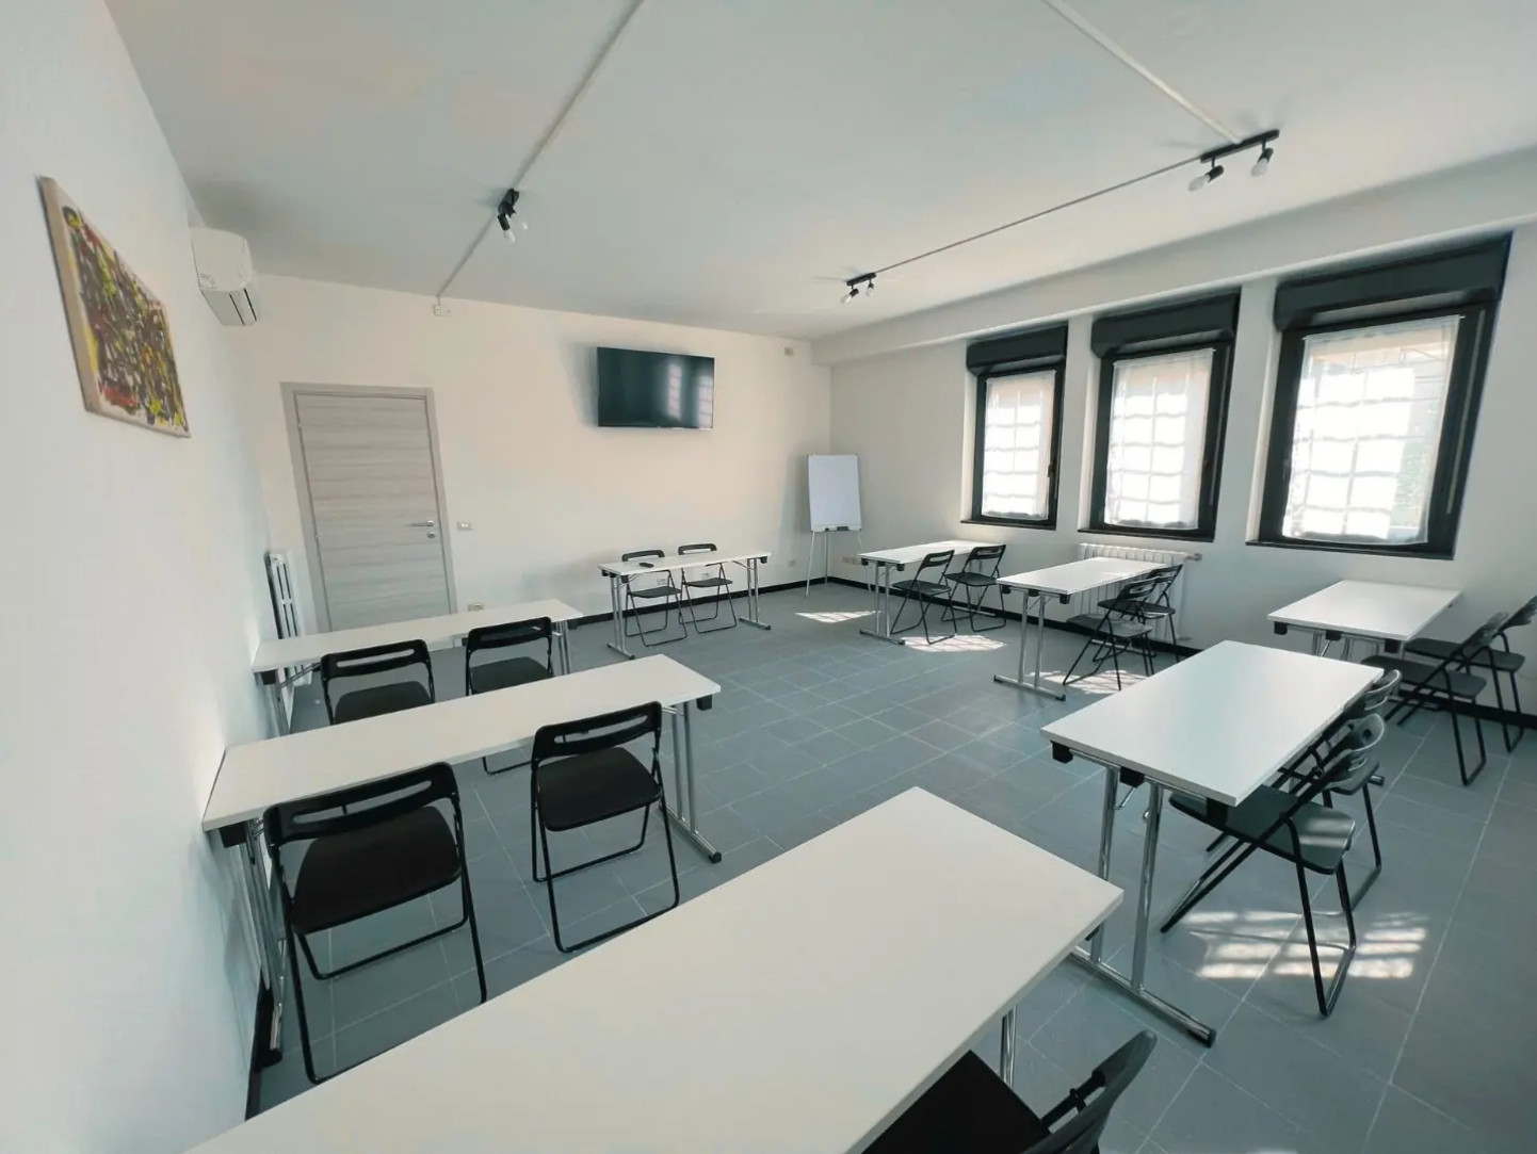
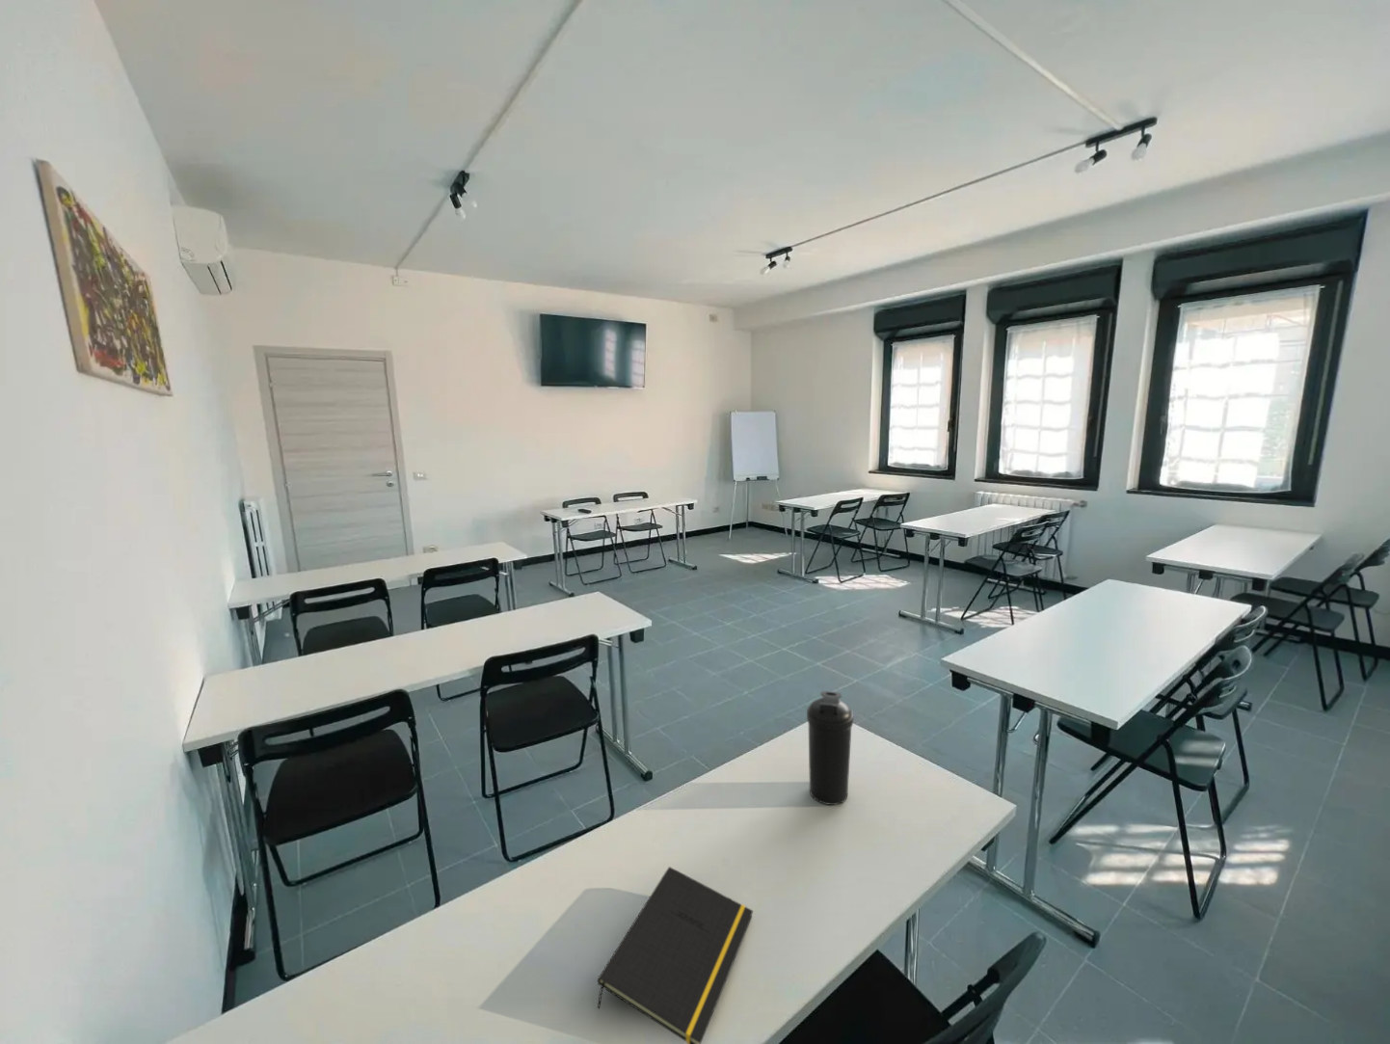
+ water bottle [806,690,854,806]
+ notepad [596,865,754,1044]
